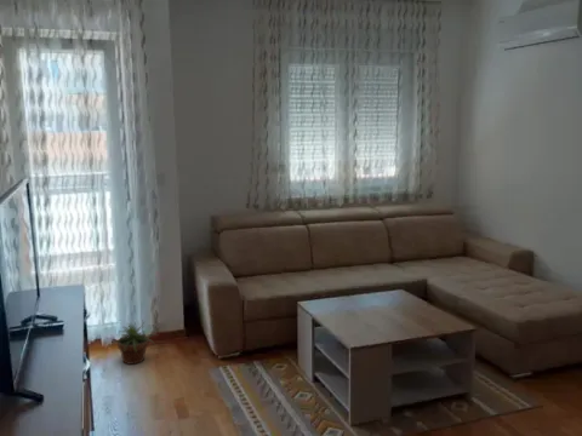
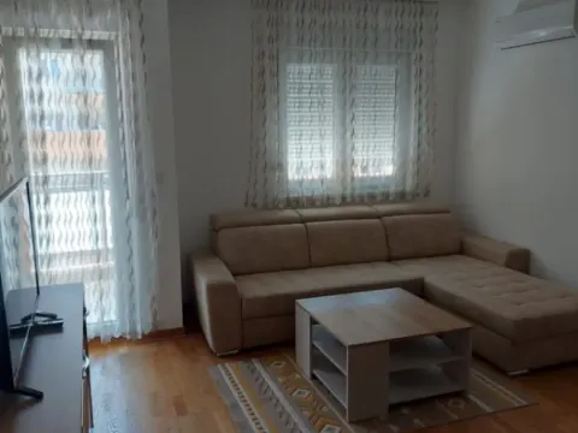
- potted plant [109,322,159,366]
